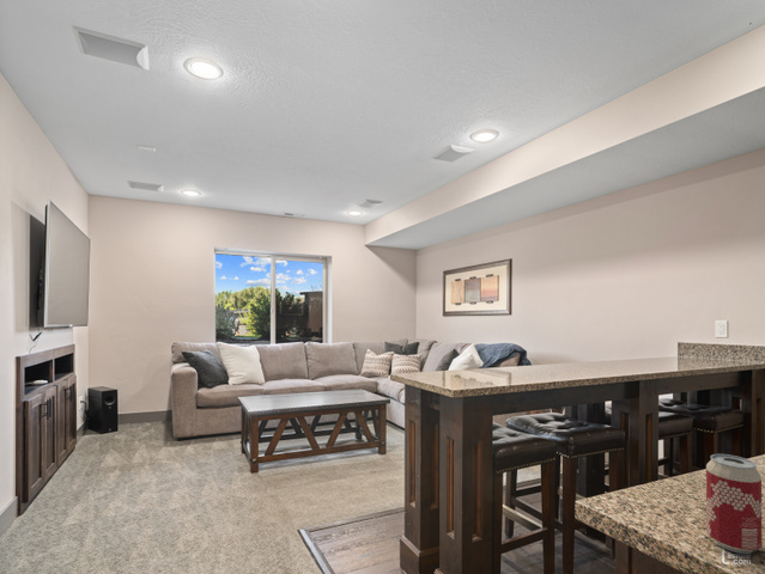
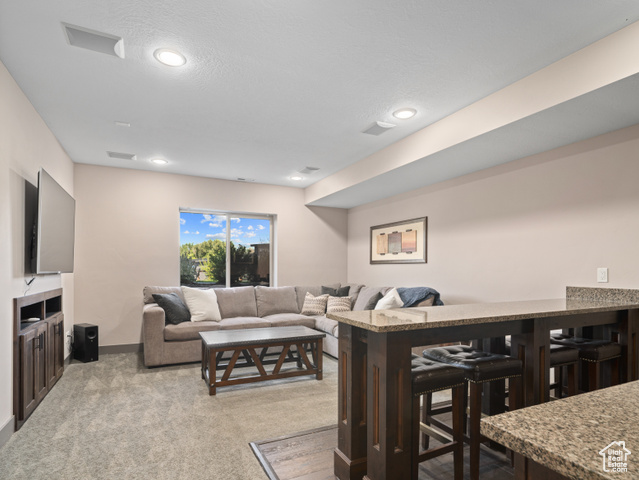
- beverage can [705,453,763,555]
